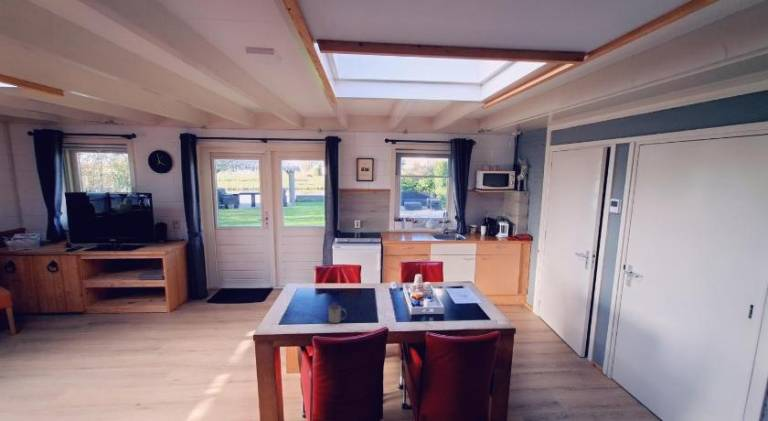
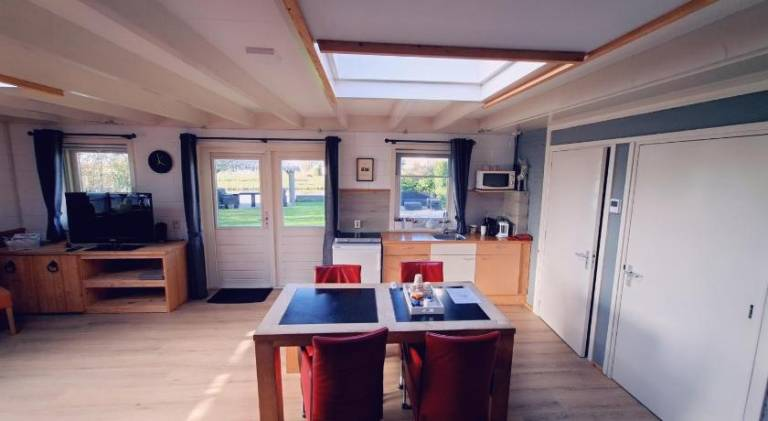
- mug [328,304,347,324]
